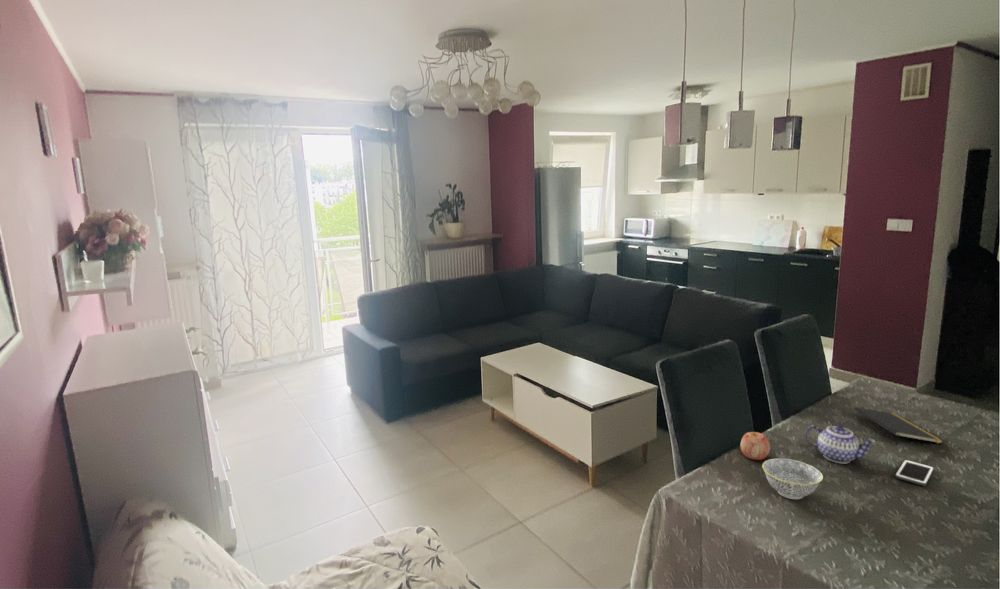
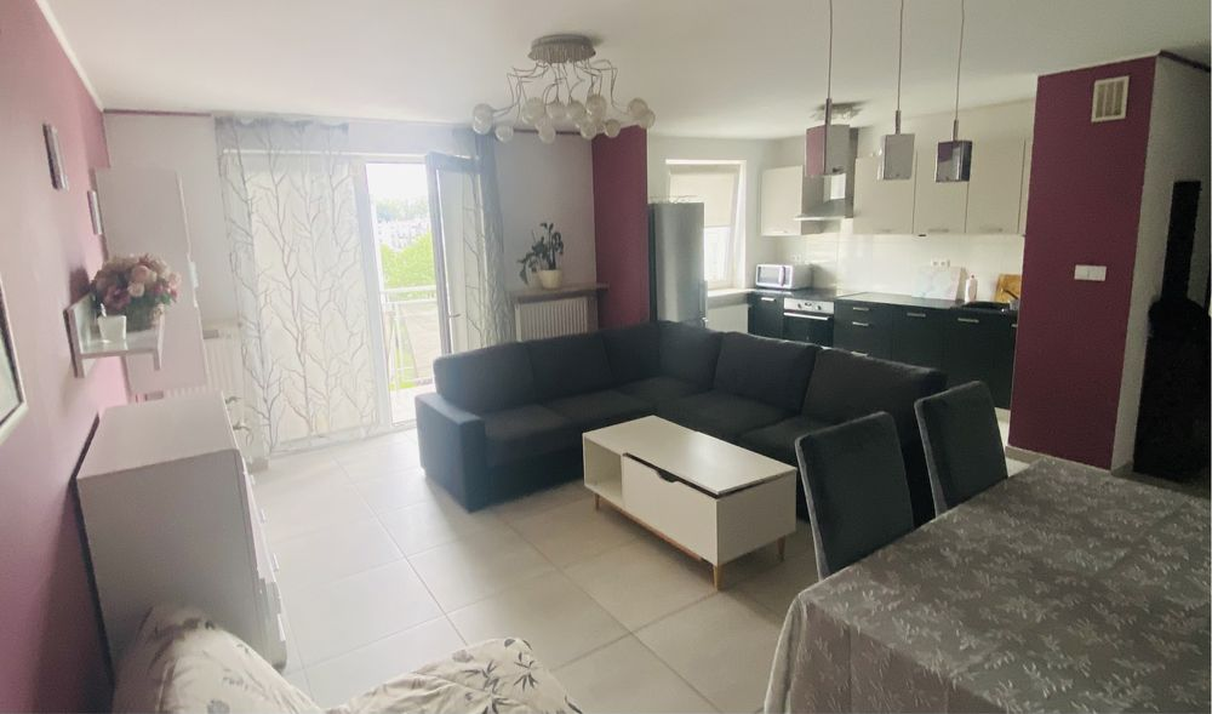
- cell phone [894,459,935,487]
- bowl [761,458,824,500]
- apple [740,431,771,461]
- notepad [853,406,943,446]
- teapot [804,424,877,464]
